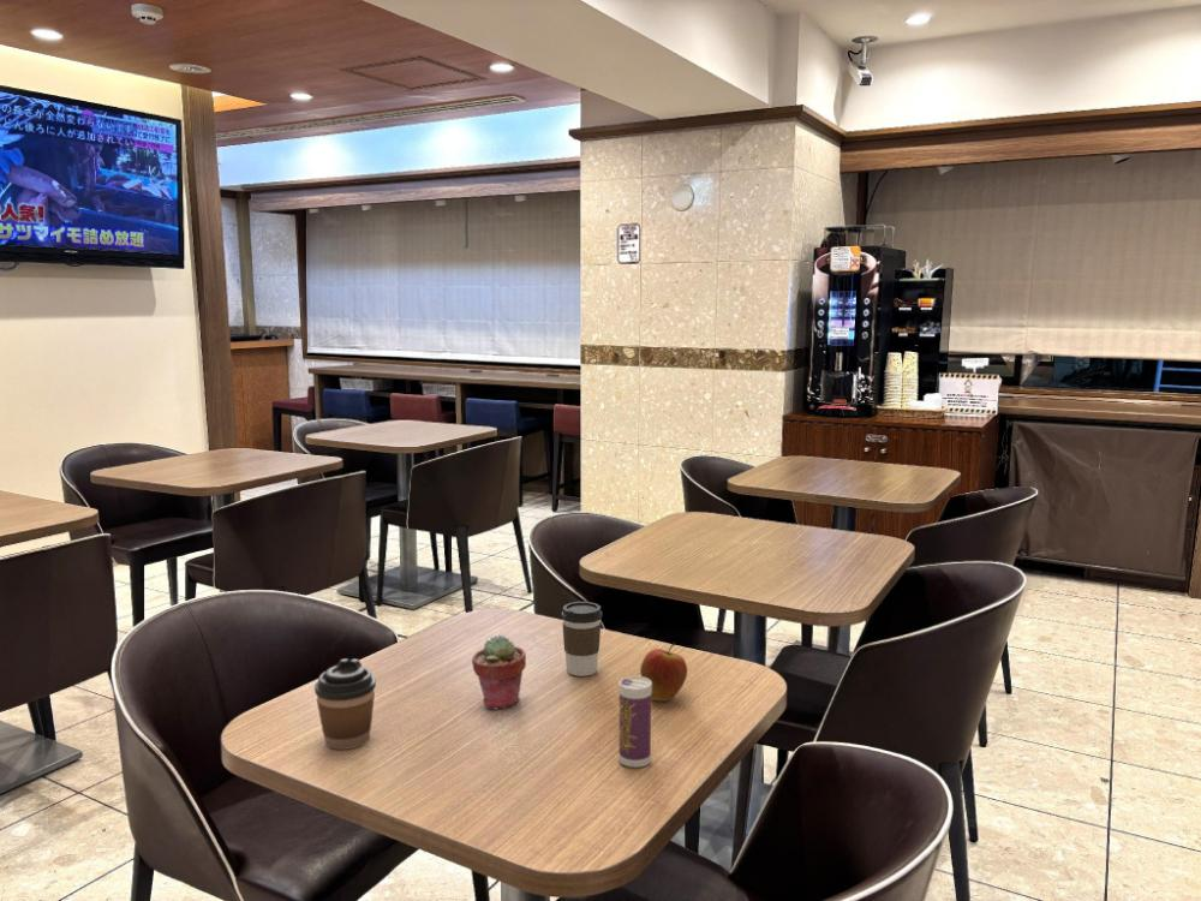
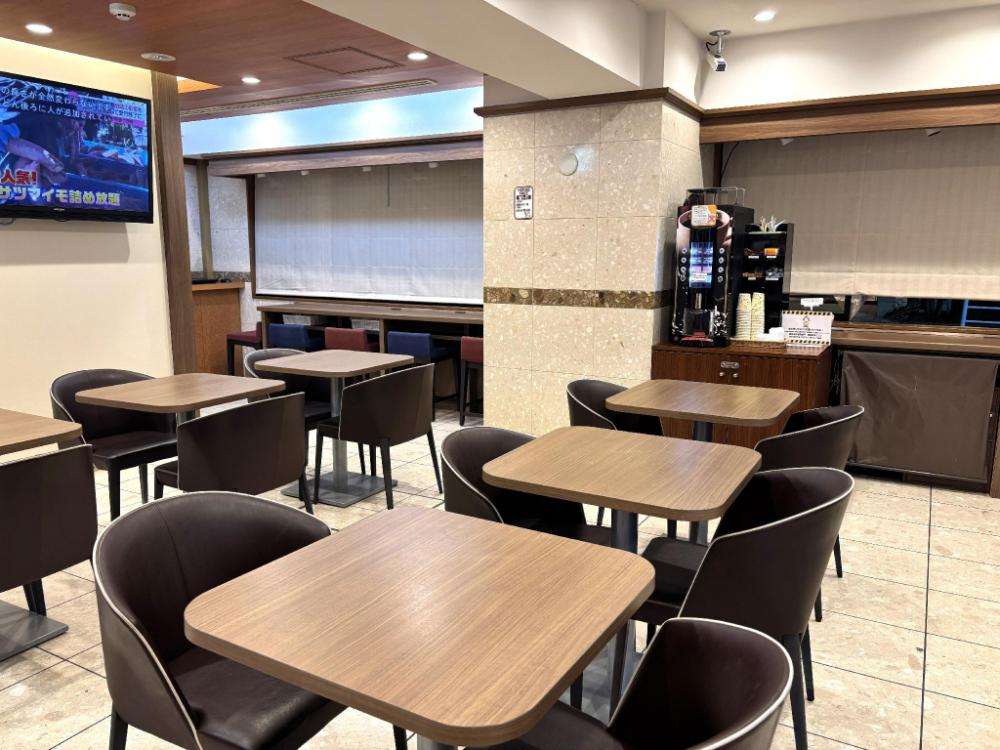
- beverage can [617,675,652,769]
- apple [639,642,688,702]
- potted succulent [471,634,527,710]
- coffee cup [313,657,377,751]
- coffee cup [560,601,603,678]
